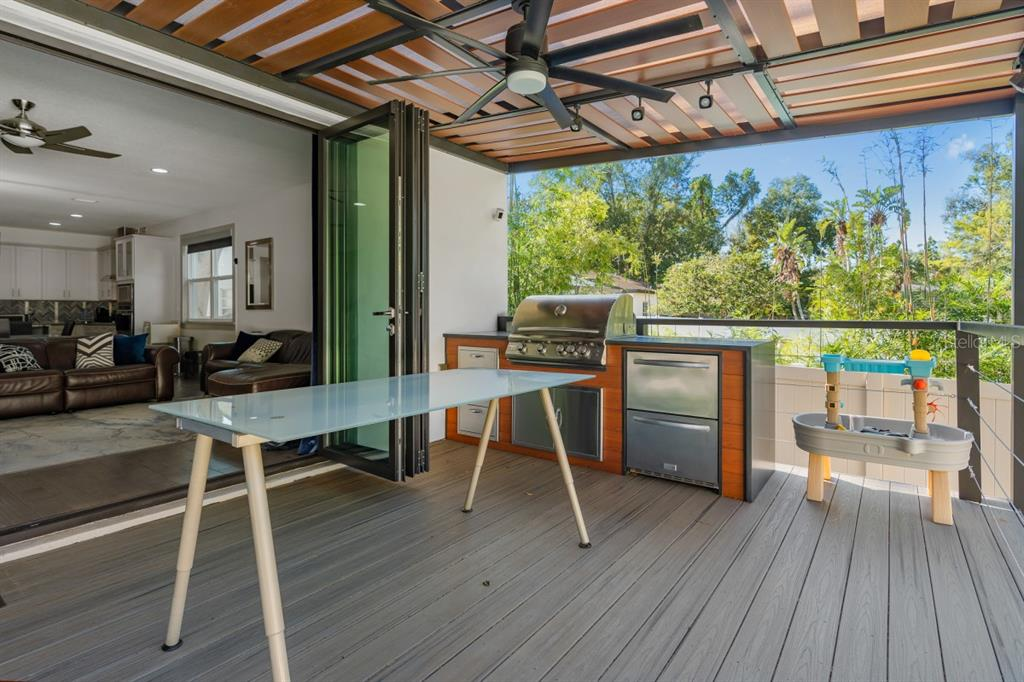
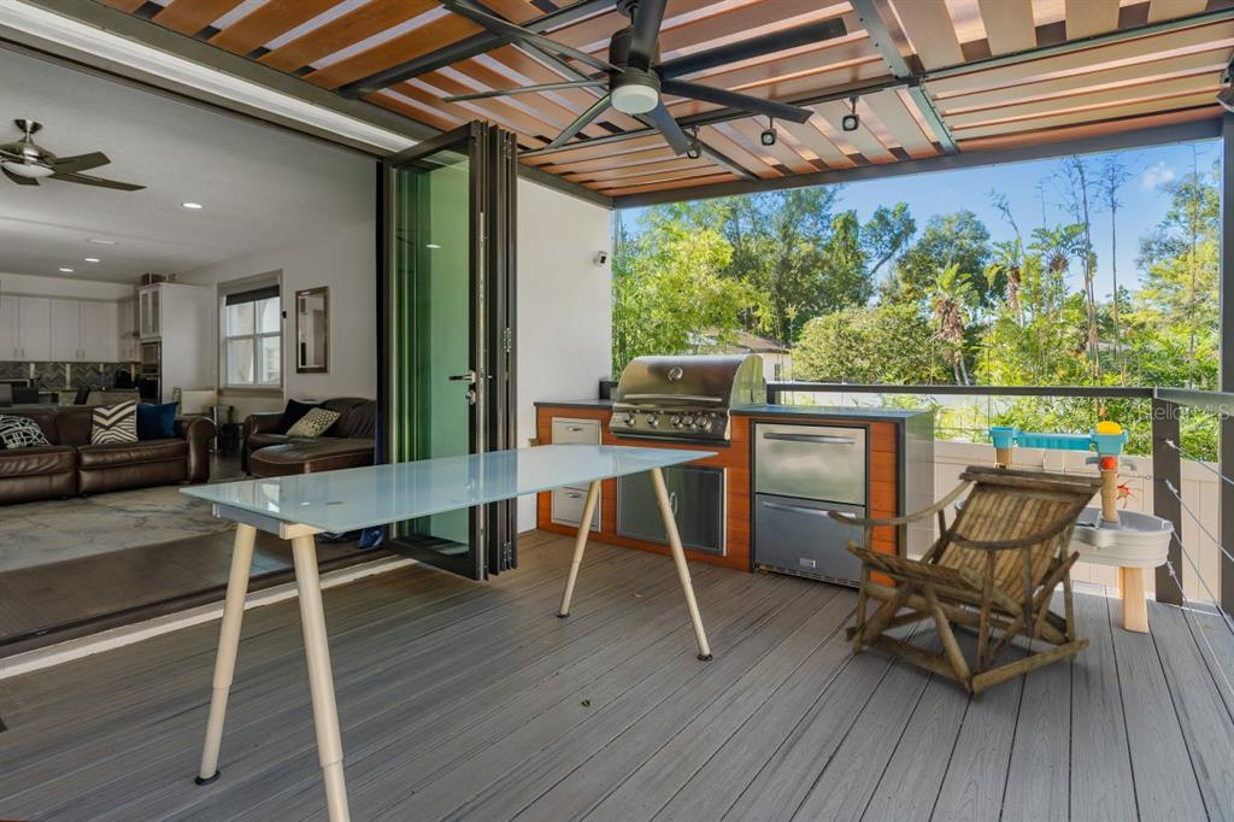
+ lounge chair [824,464,1107,703]
